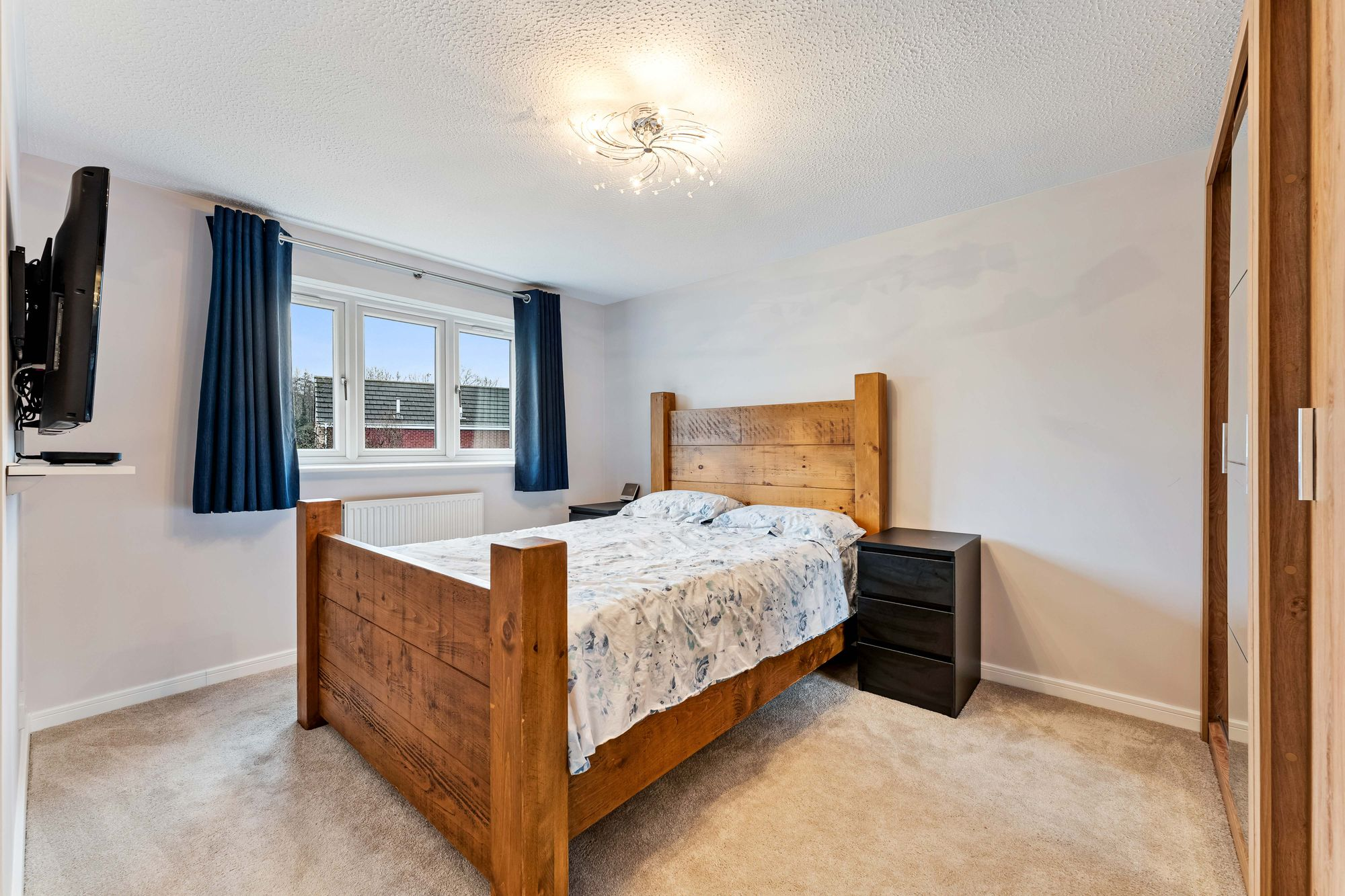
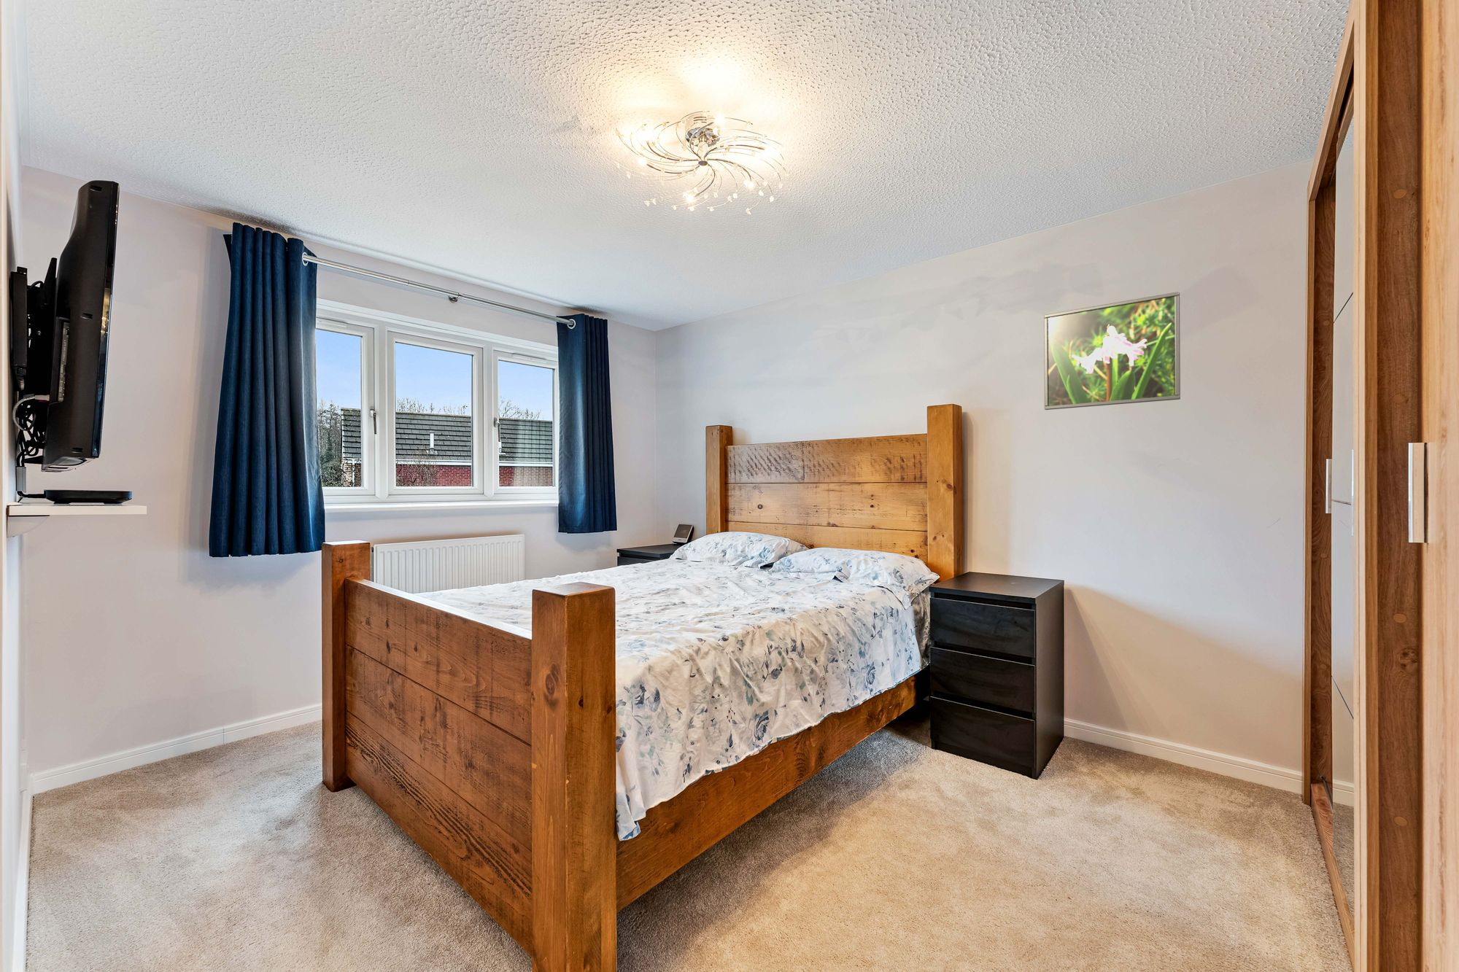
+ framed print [1044,291,1181,410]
